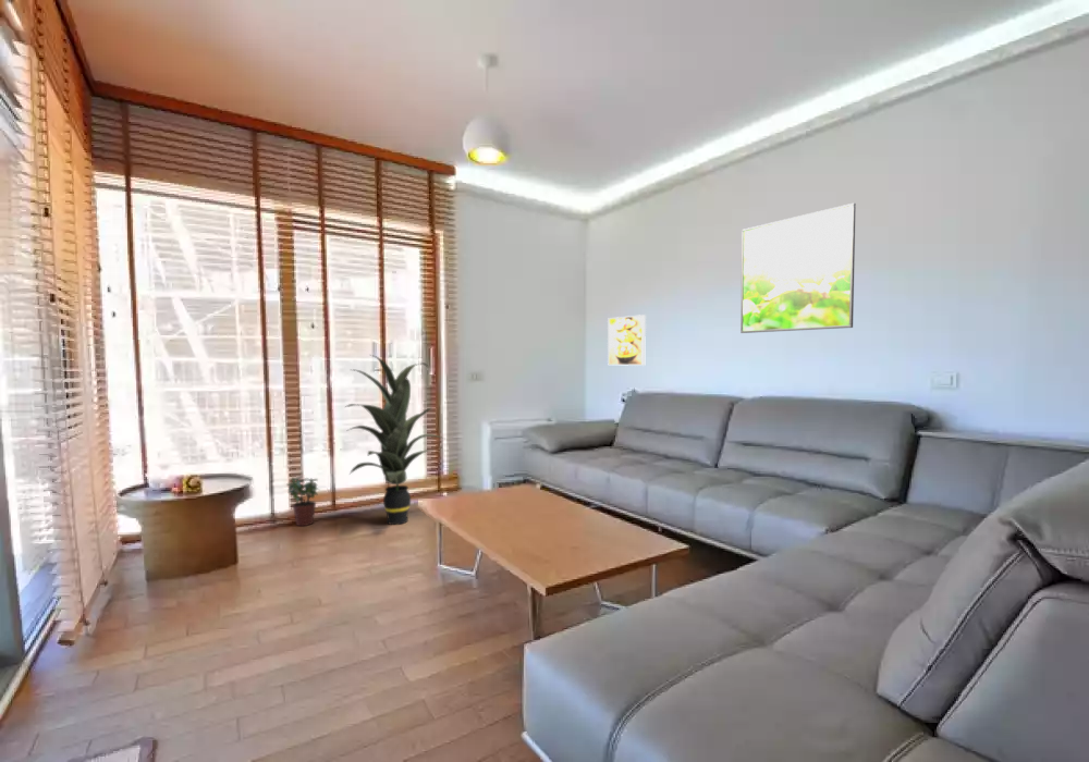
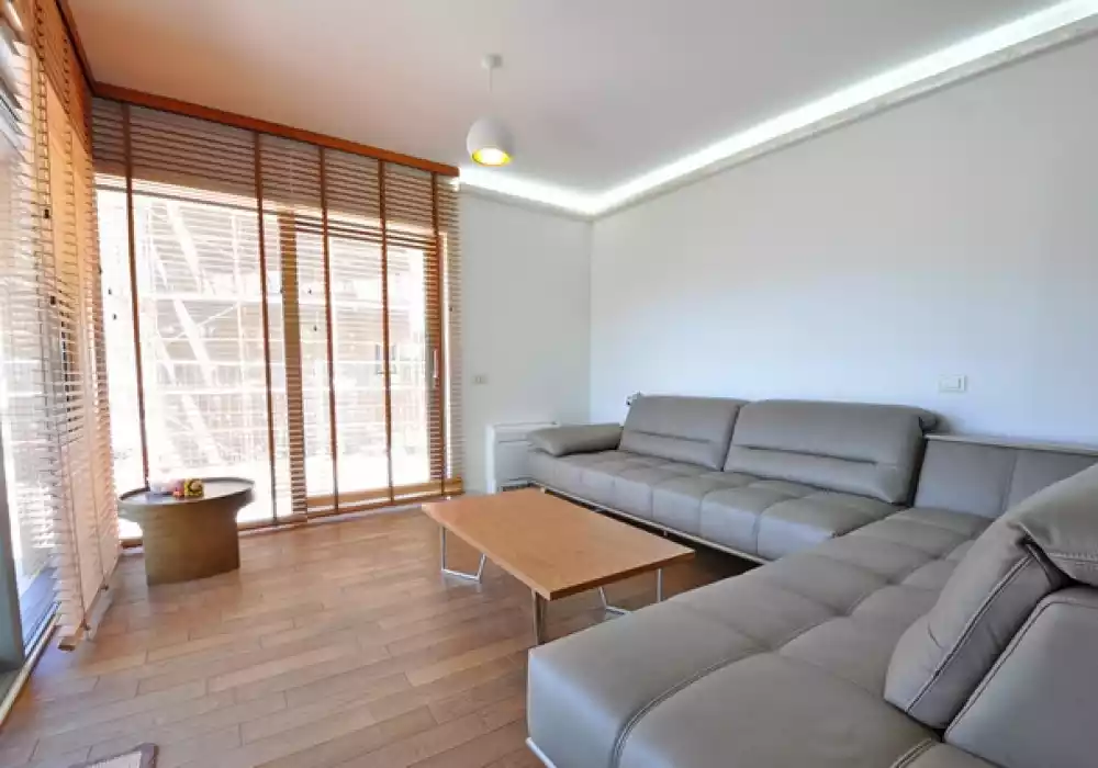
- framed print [607,314,647,367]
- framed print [739,202,857,334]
- potted plant [285,476,321,527]
- indoor plant [345,354,448,526]
